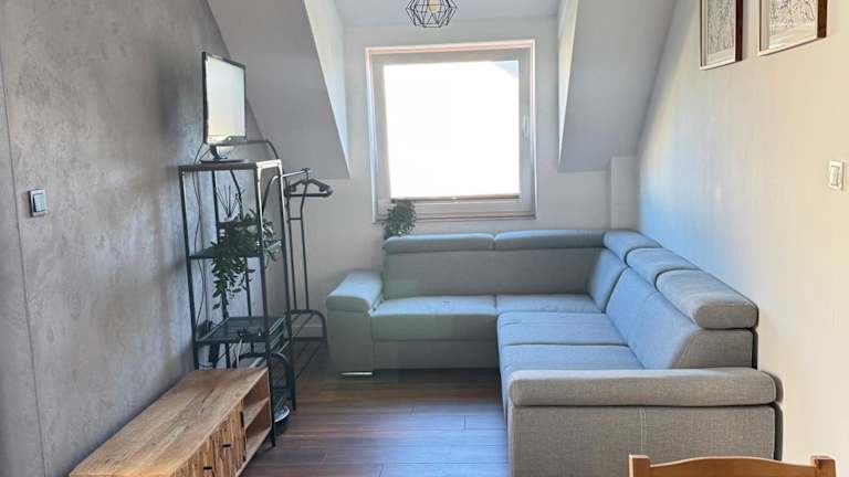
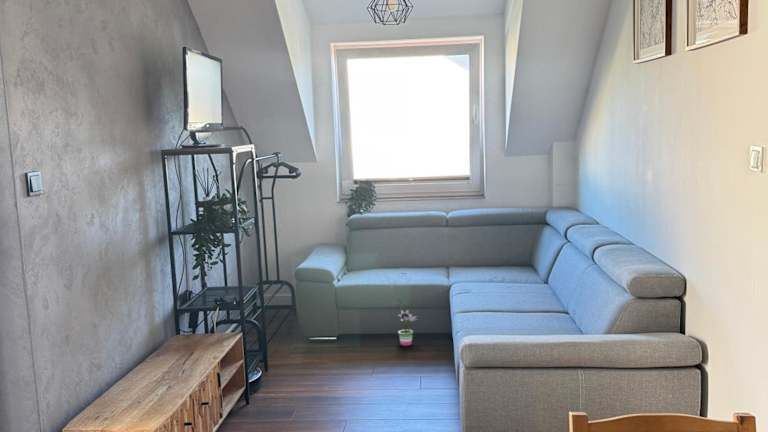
+ potted plant [397,298,419,347]
